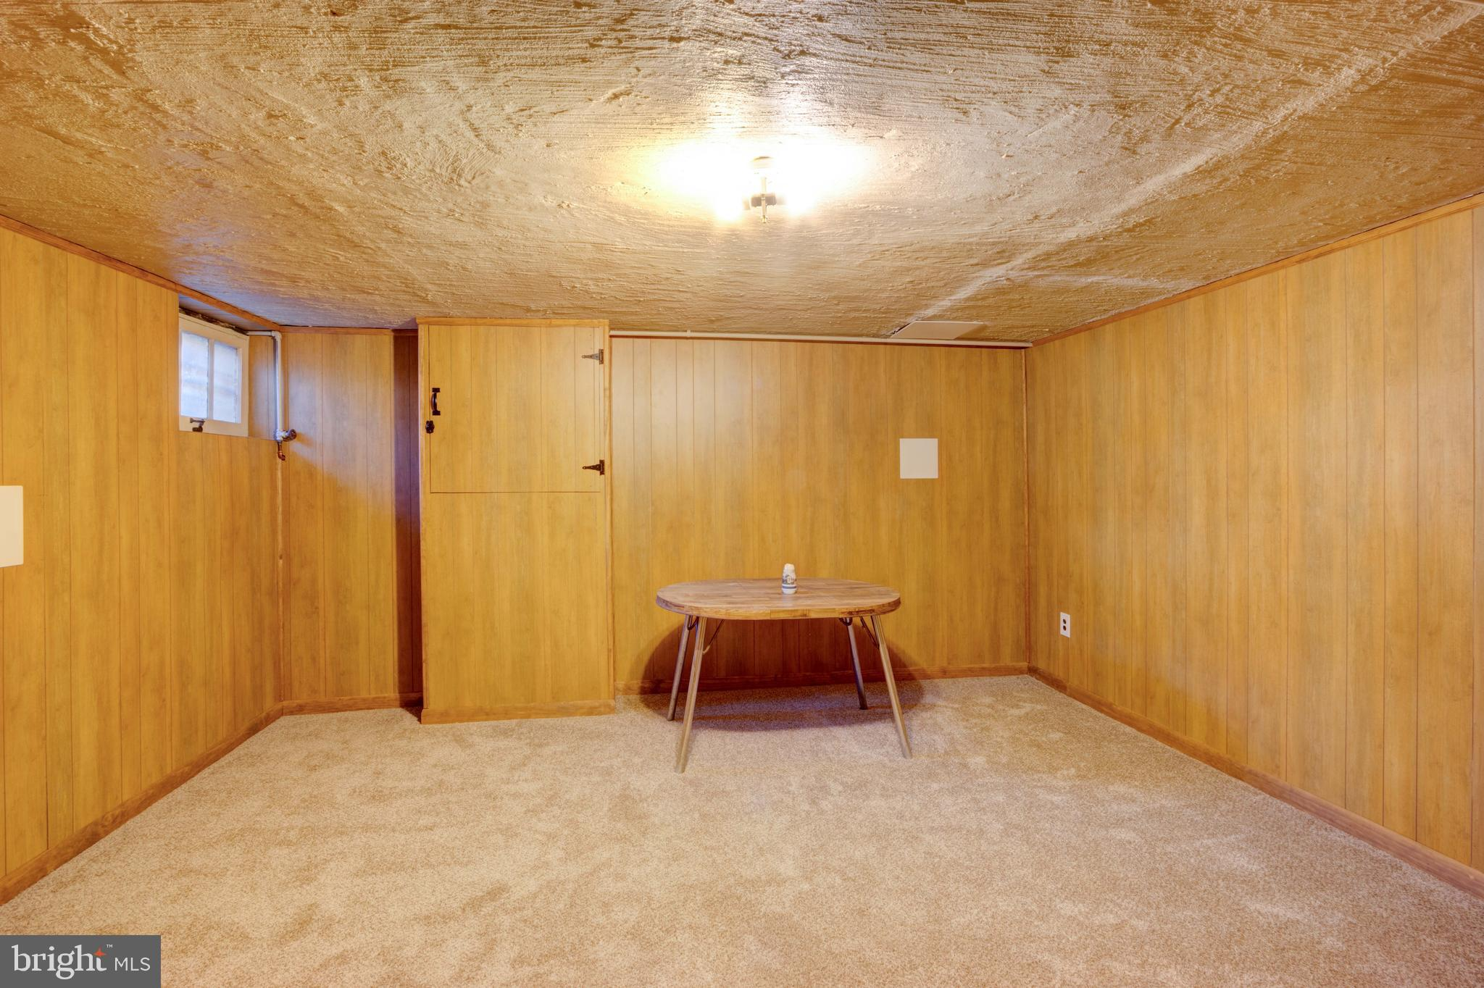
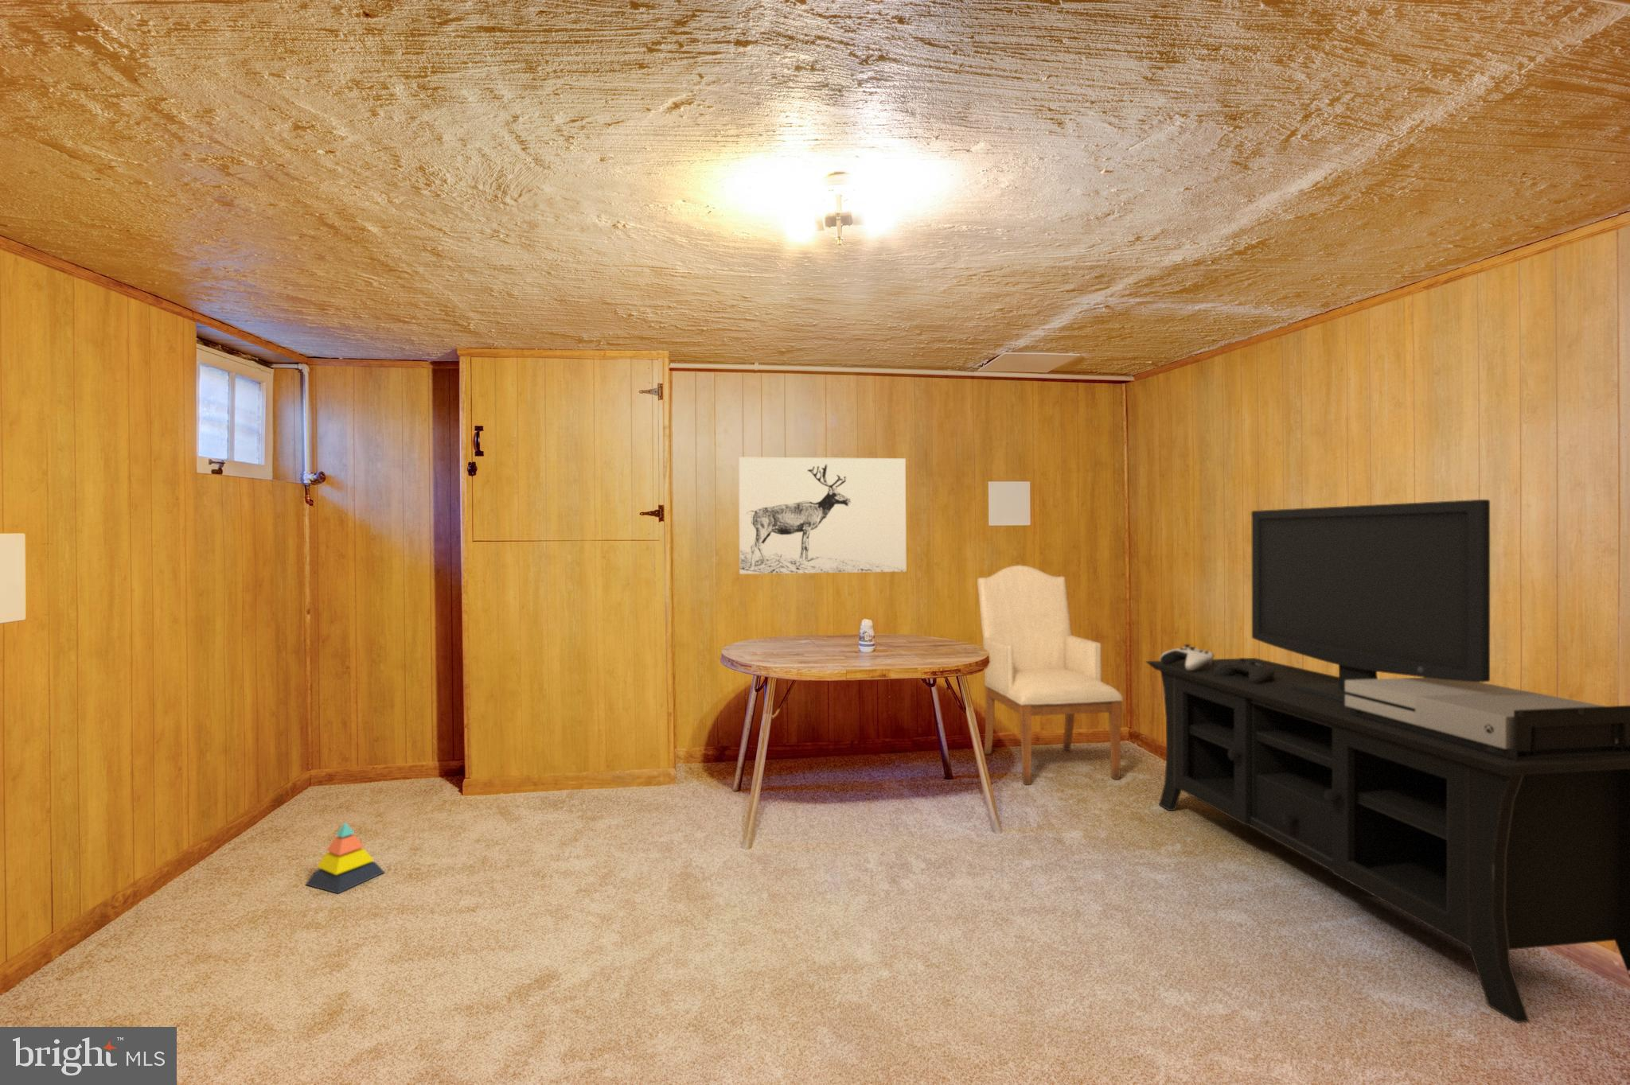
+ chair [976,564,1124,786]
+ wall art [737,457,907,574]
+ stacking toy [305,821,385,894]
+ media console [1144,499,1630,1023]
